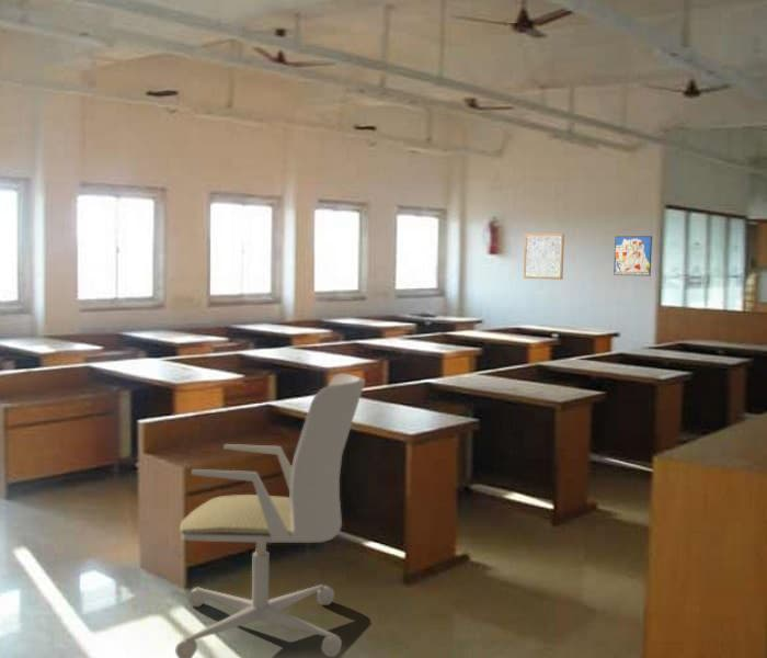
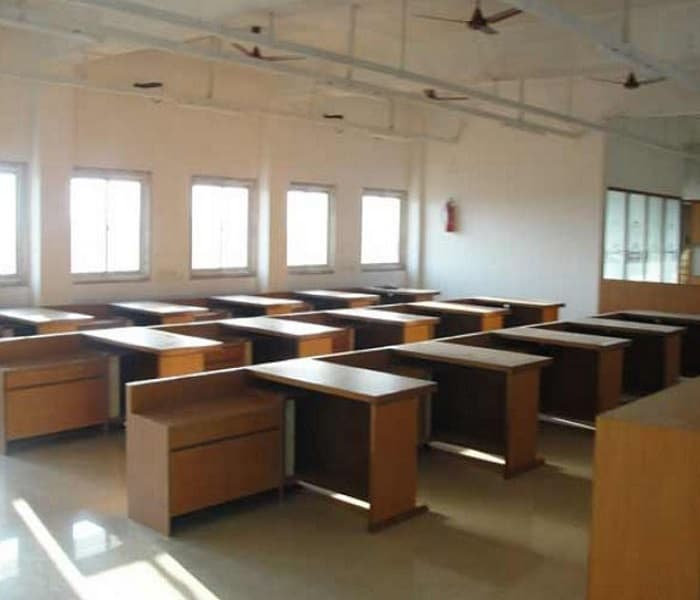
- wall art [613,235,653,277]
- office chair [174,372,366,658]
- wall art [523,231,565,281]
